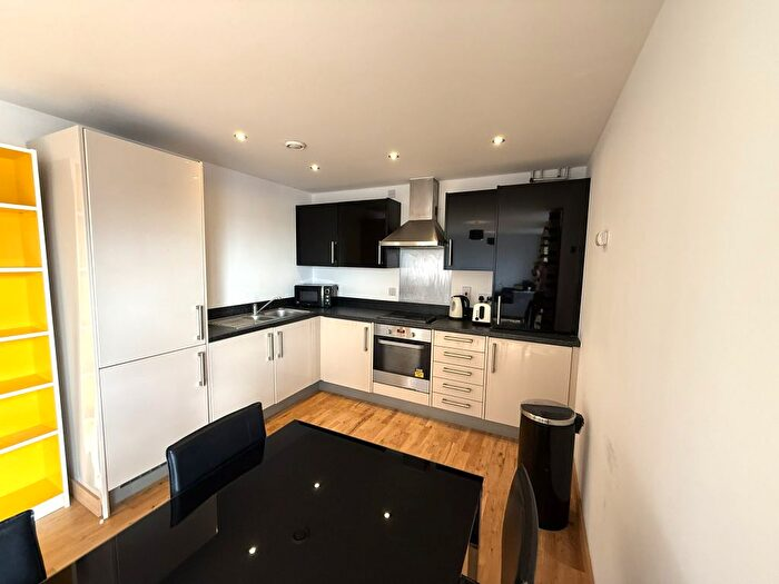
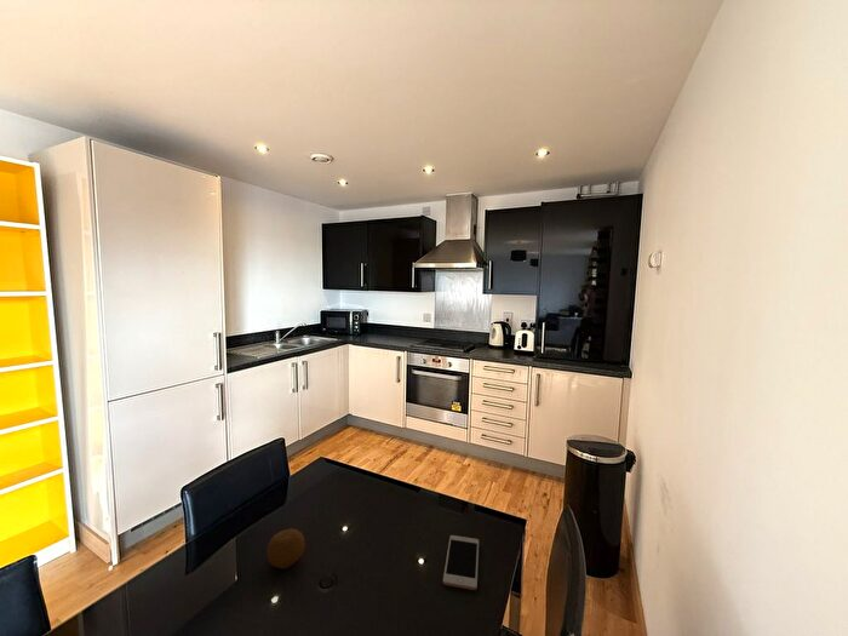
+ fruit [265,528,306,569]
+ cell phone [442,534,480,591]
